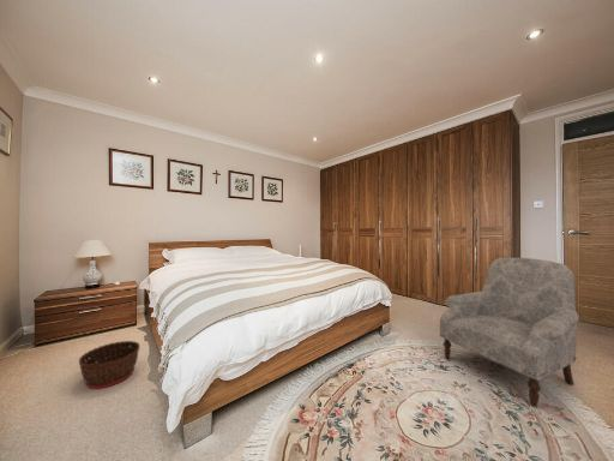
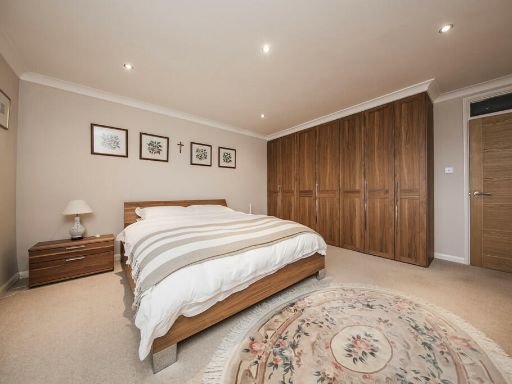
- armchair [439,257,580,407]
- basket [78,340,140,390]
